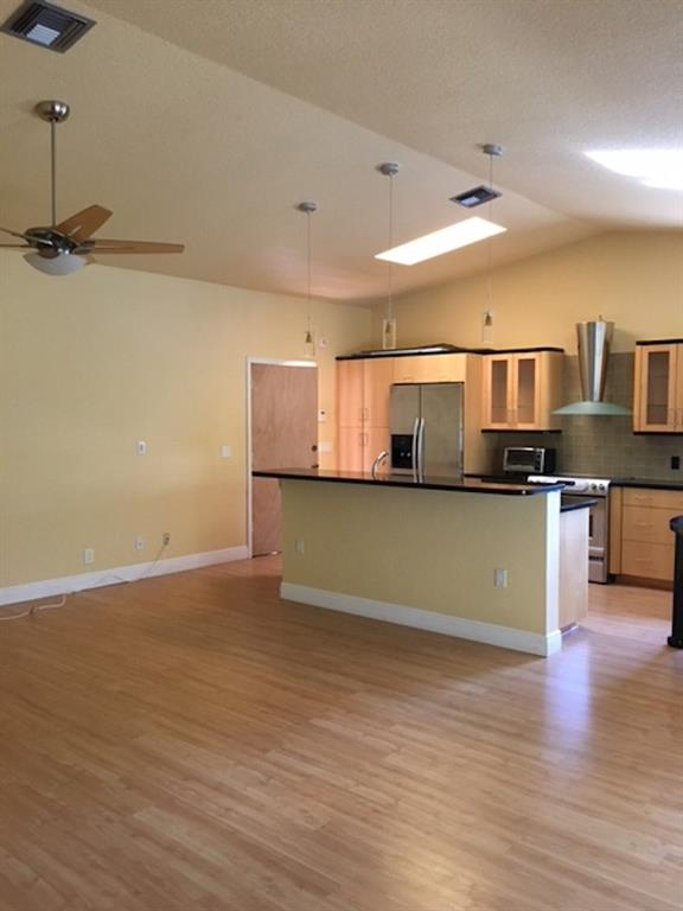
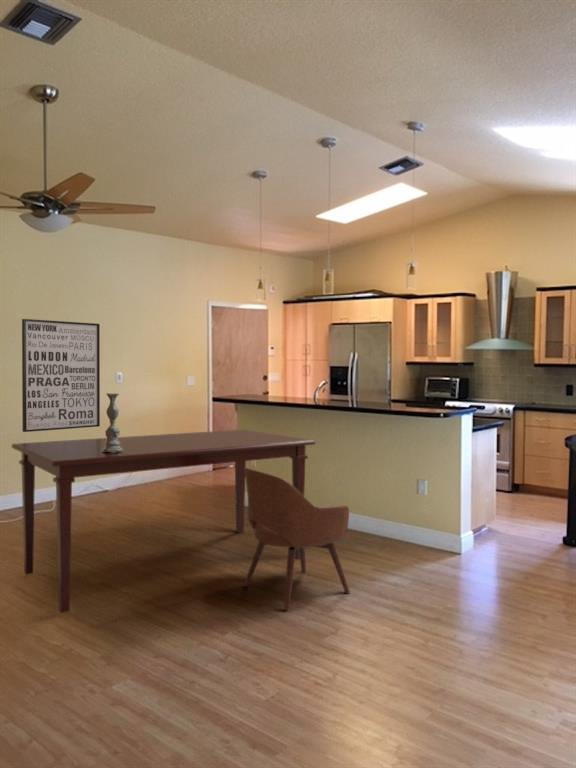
+ candlestick [101,392,123,452]
+ dining table [11,429,316,614]
+ wall art [21,318,101,433]
+ chair [243,467,351,611]
